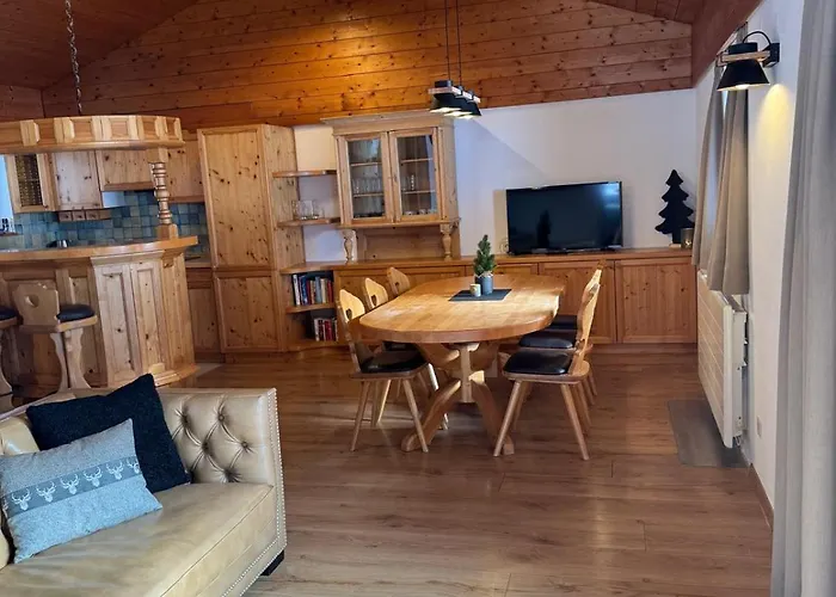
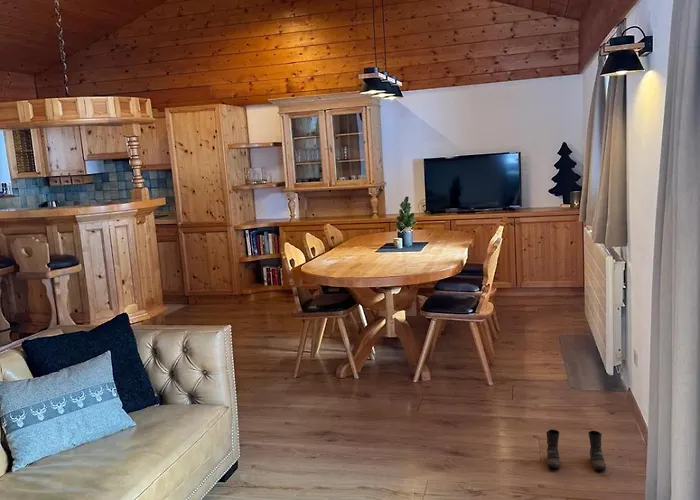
+ boots [545,428,607,471]
